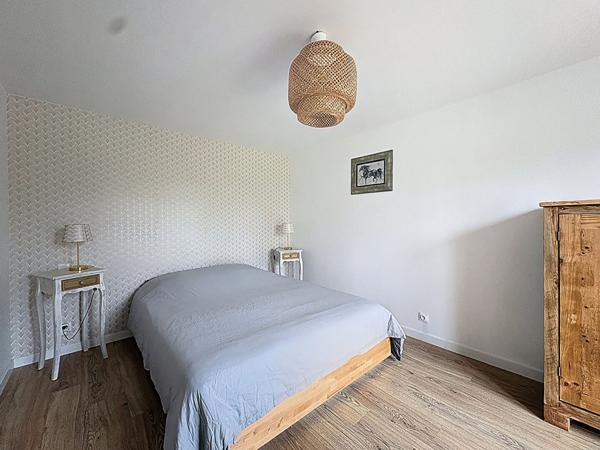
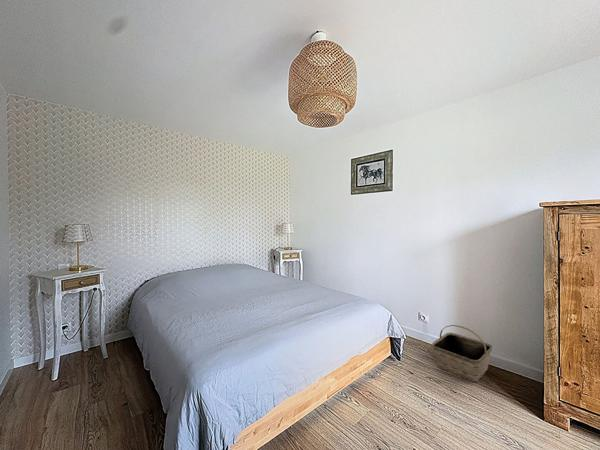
+ basket [431,324,493,383]
